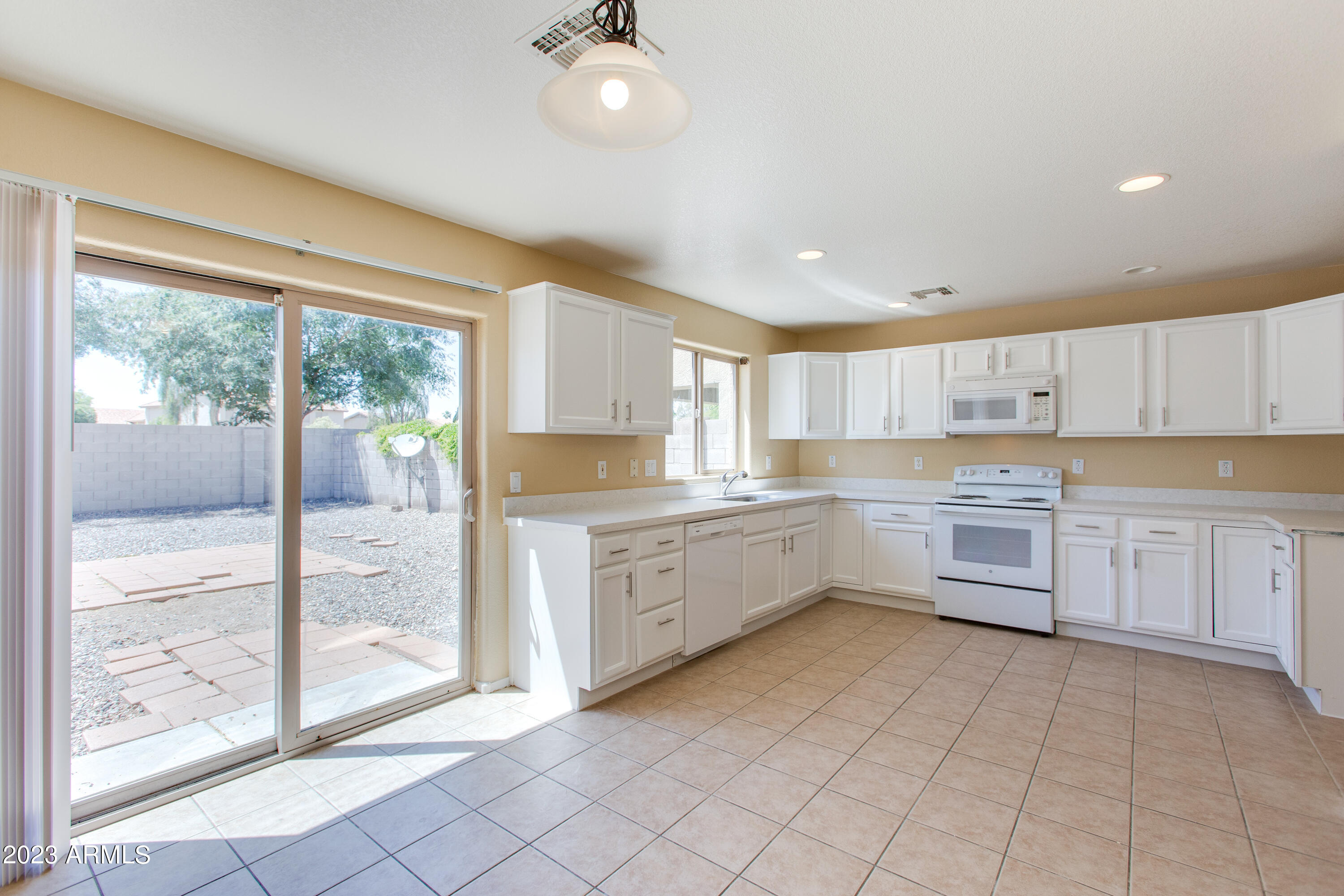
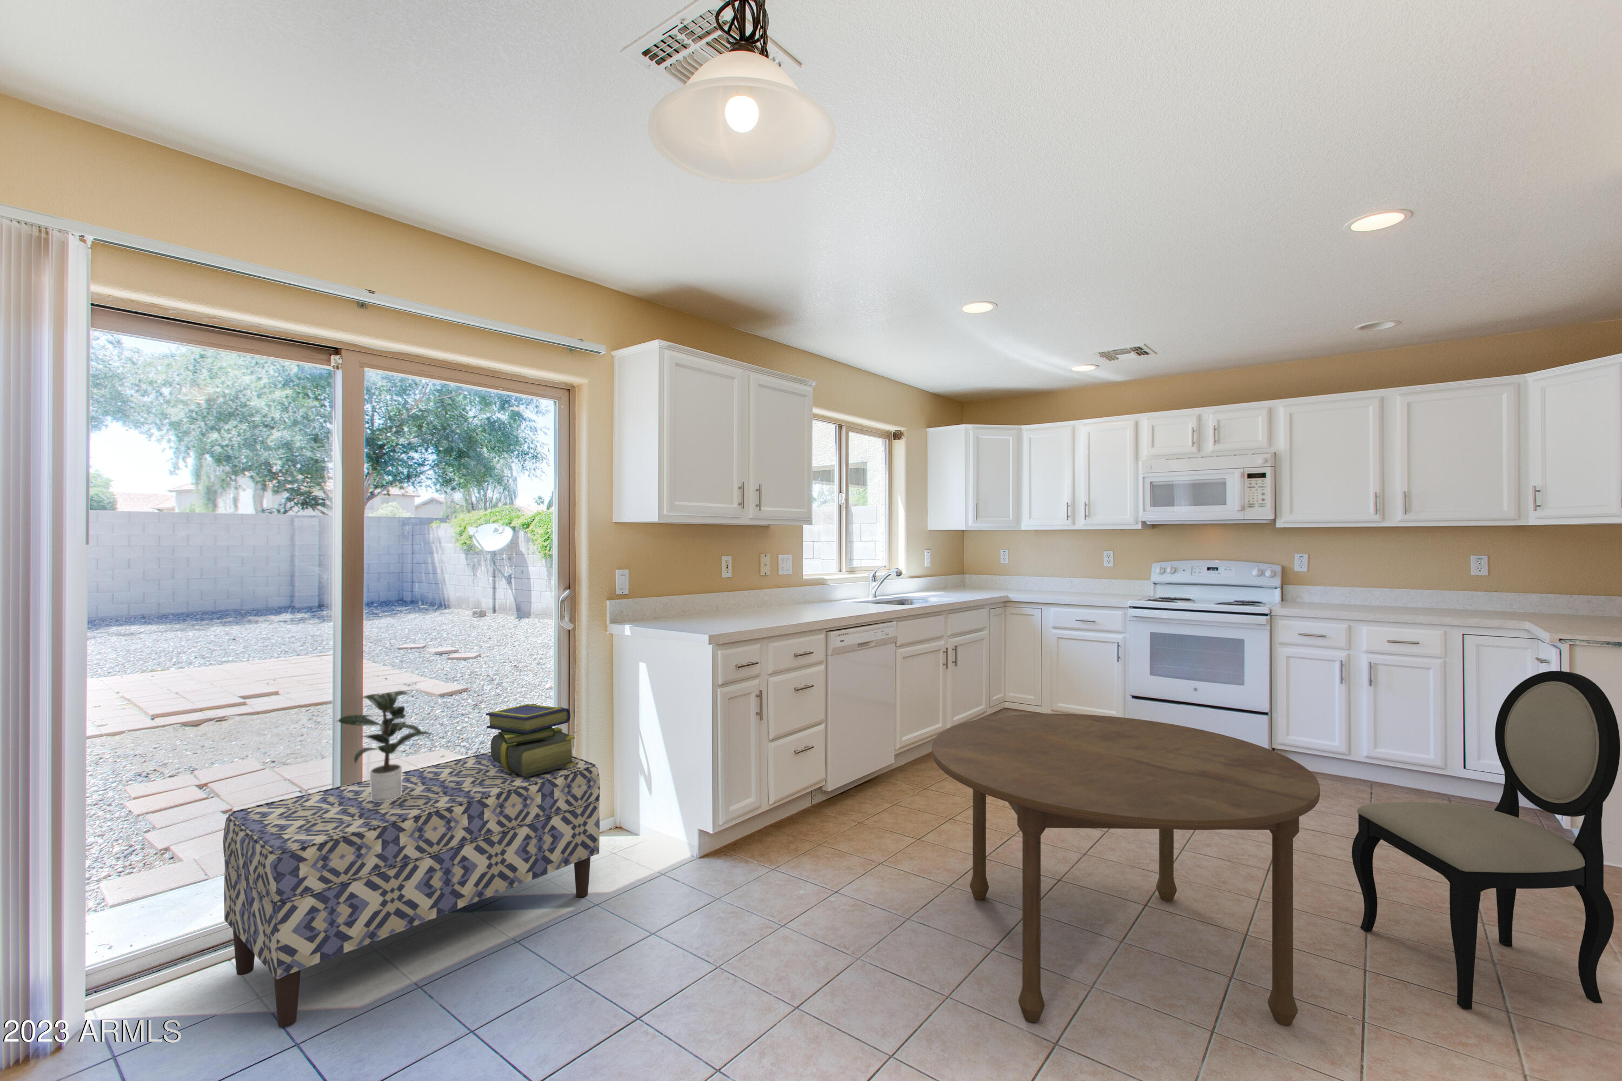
+ dining chair [1352,671,1621,1010]
+ bench [223,752,601,1028]
+ dining table [932,713,1320,1027]
+ stack of books [485,703,576,777]
+ potted plant [336,690,437,802]
